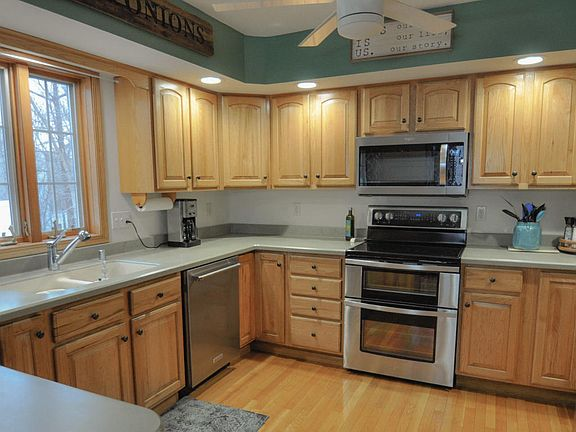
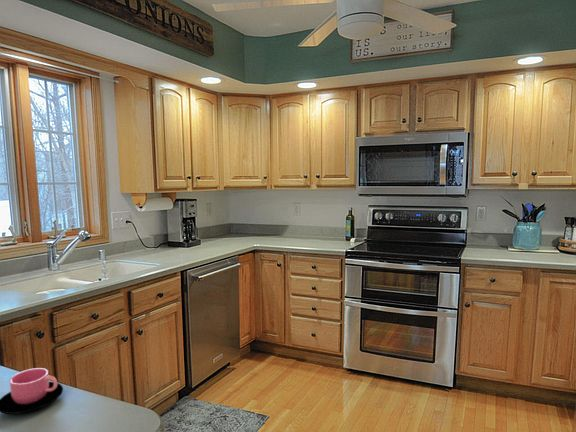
+ cup [0,367,64,415]
